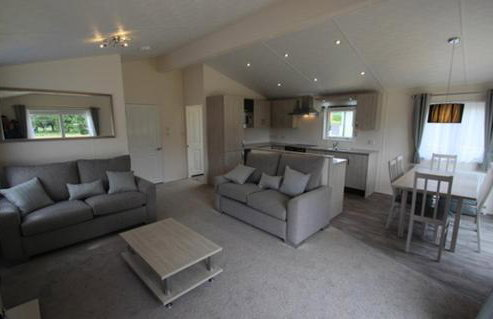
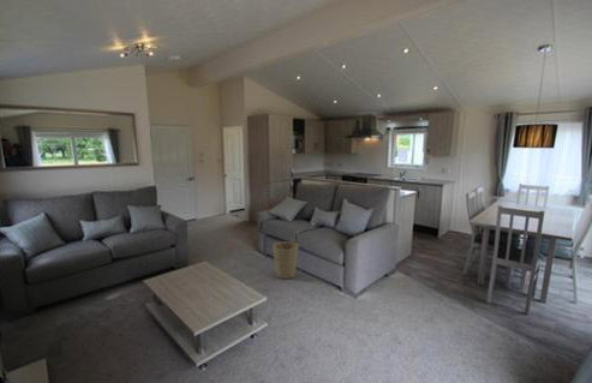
+ basket [271,237,299,280]
